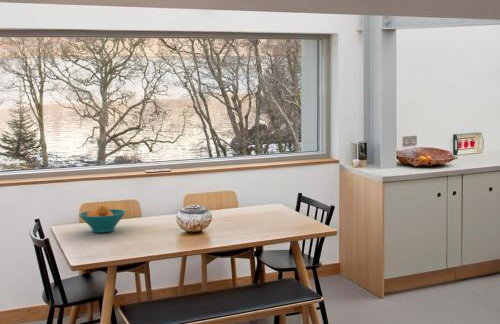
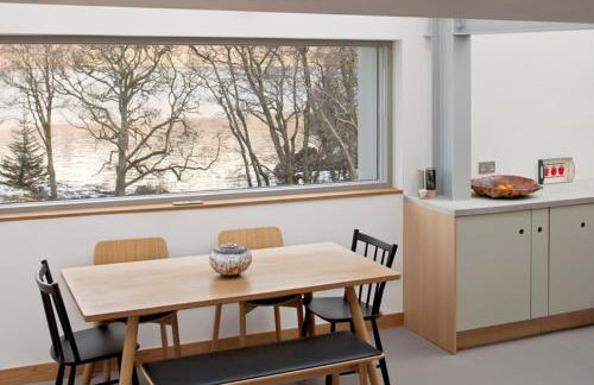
- fruit bowl [78,204,127,234]
